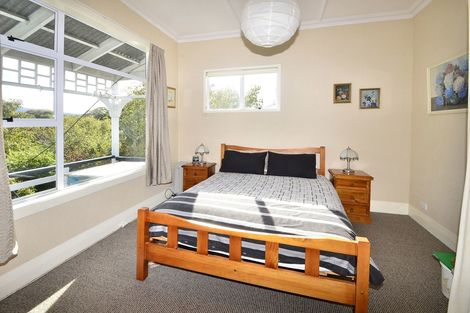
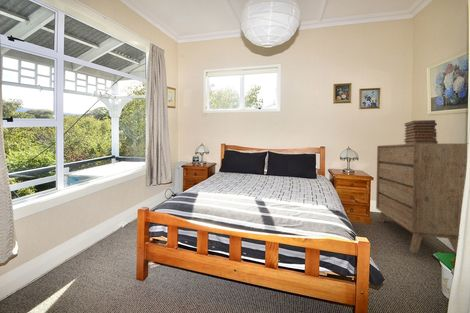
+ dresser [375,143,468,254]
+ book stack [403,119,439,144]
